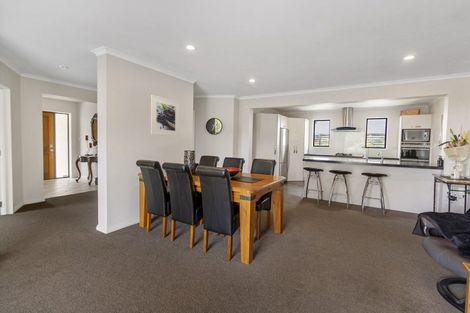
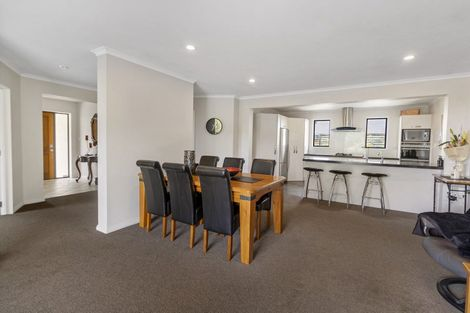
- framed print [150,94,180,137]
